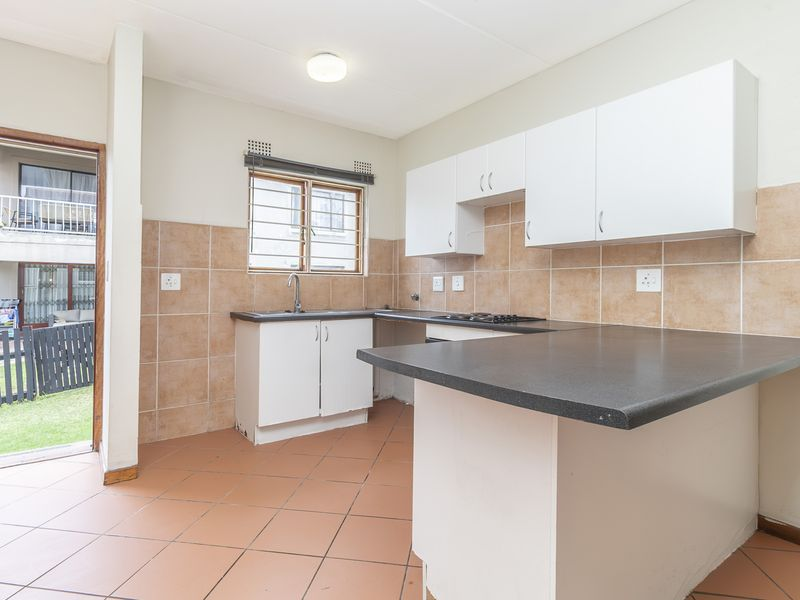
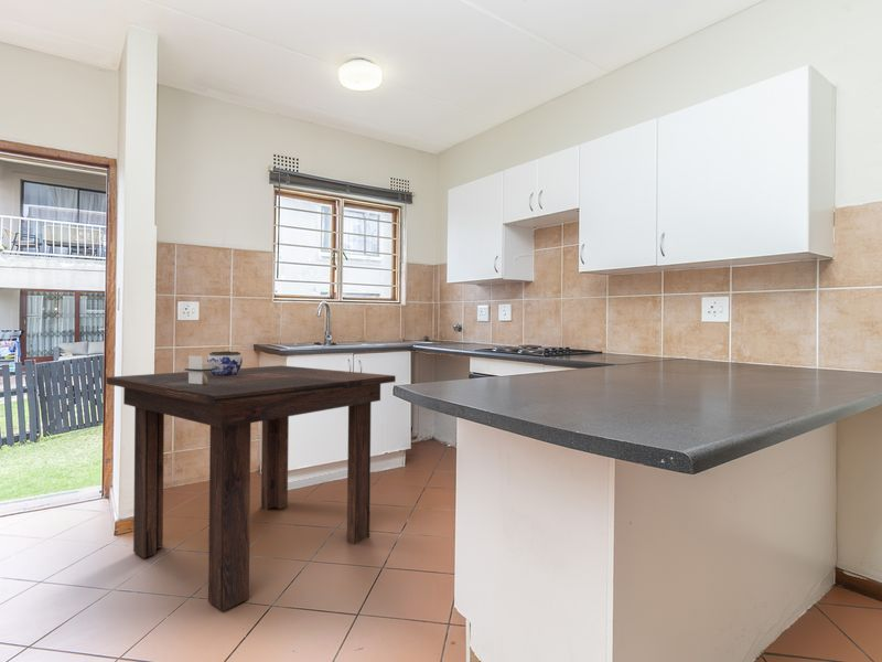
+ napkin holder [169,354,236,387]
+ jar [206,350,244,376]
+ dining table [106,364,397,612]
